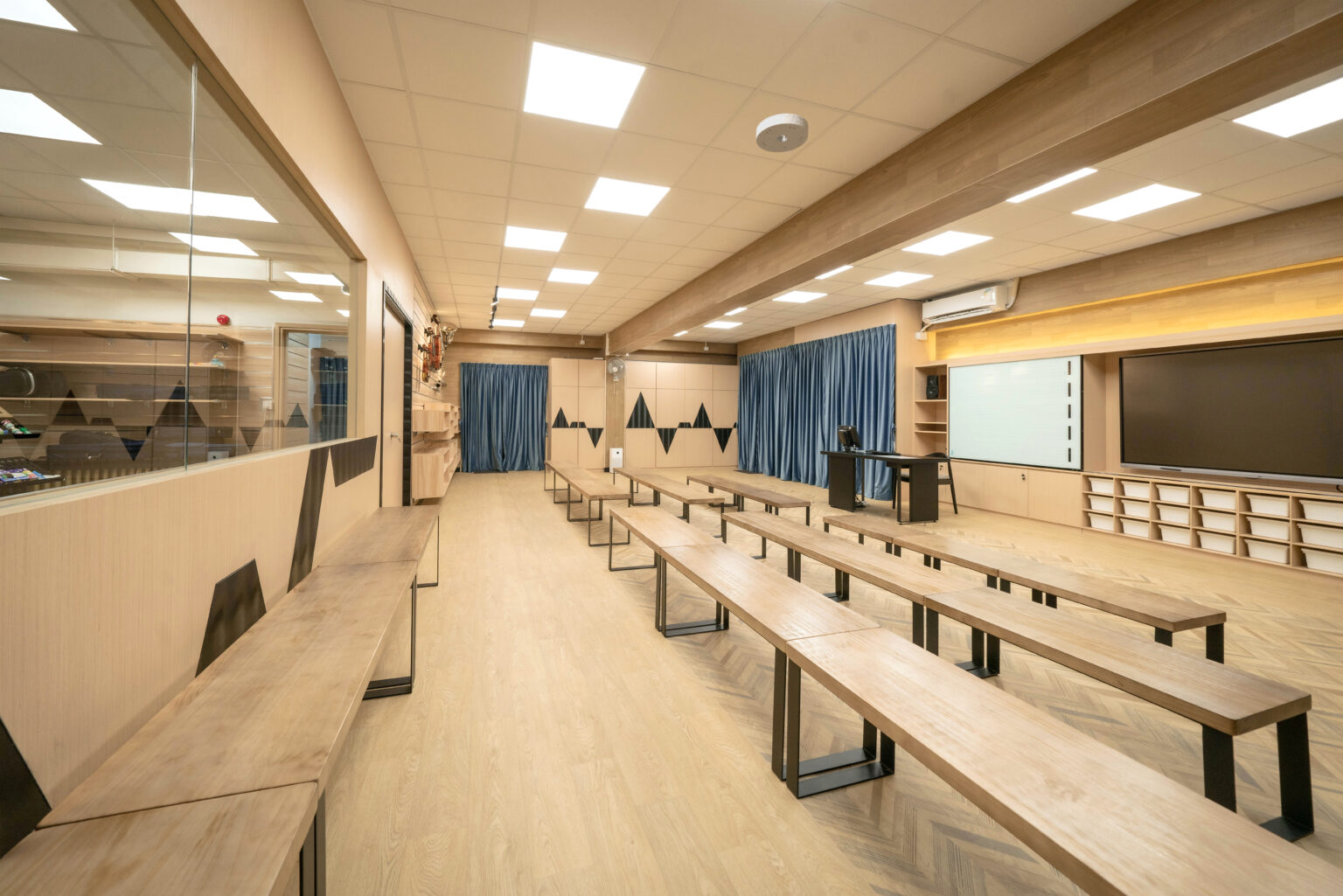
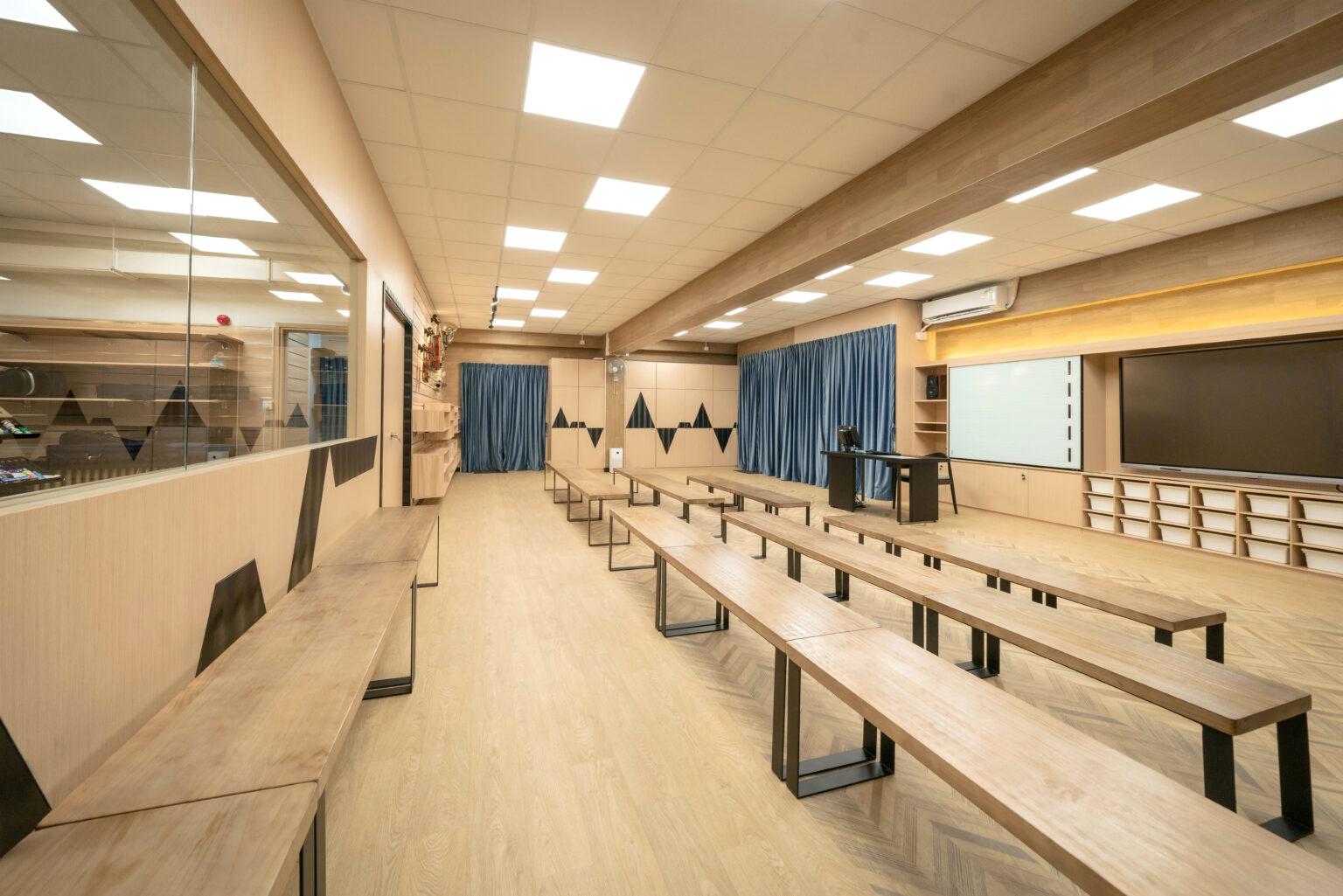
- smoke detector [755,113,809,153]
